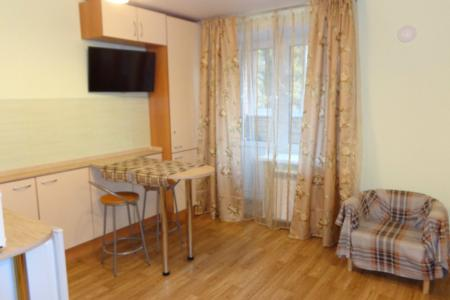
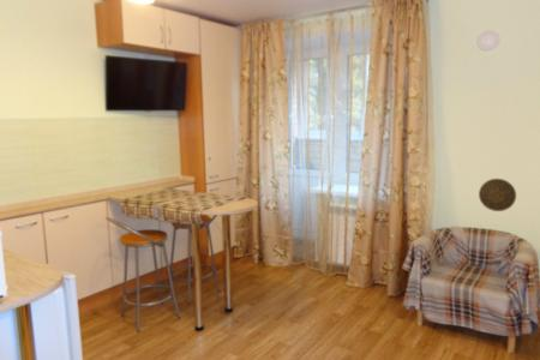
+ decorative plate [478,178,517,212]
